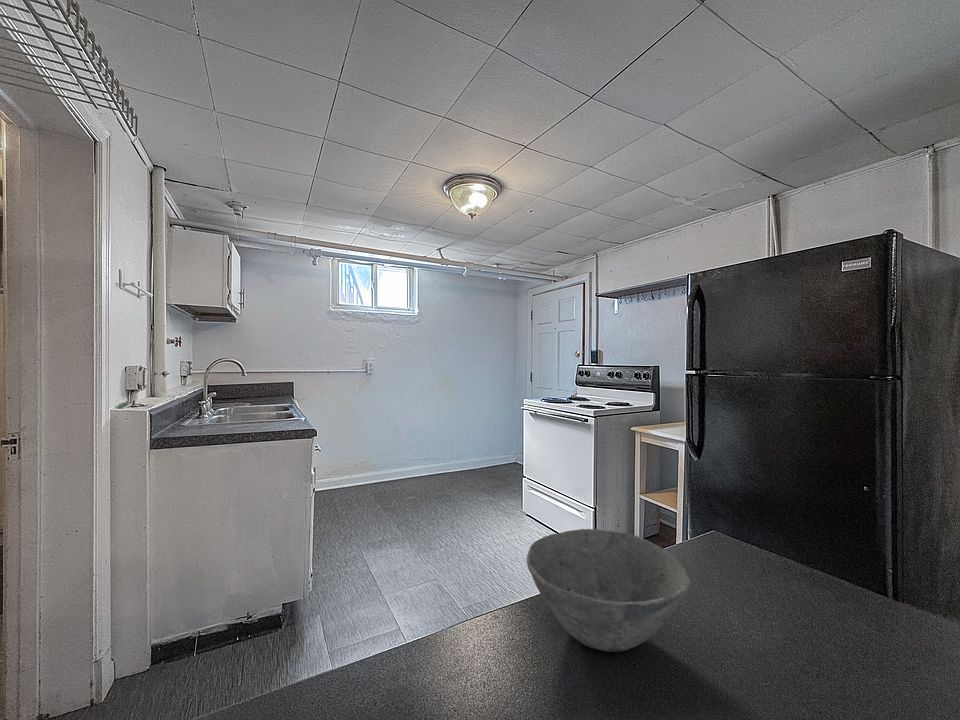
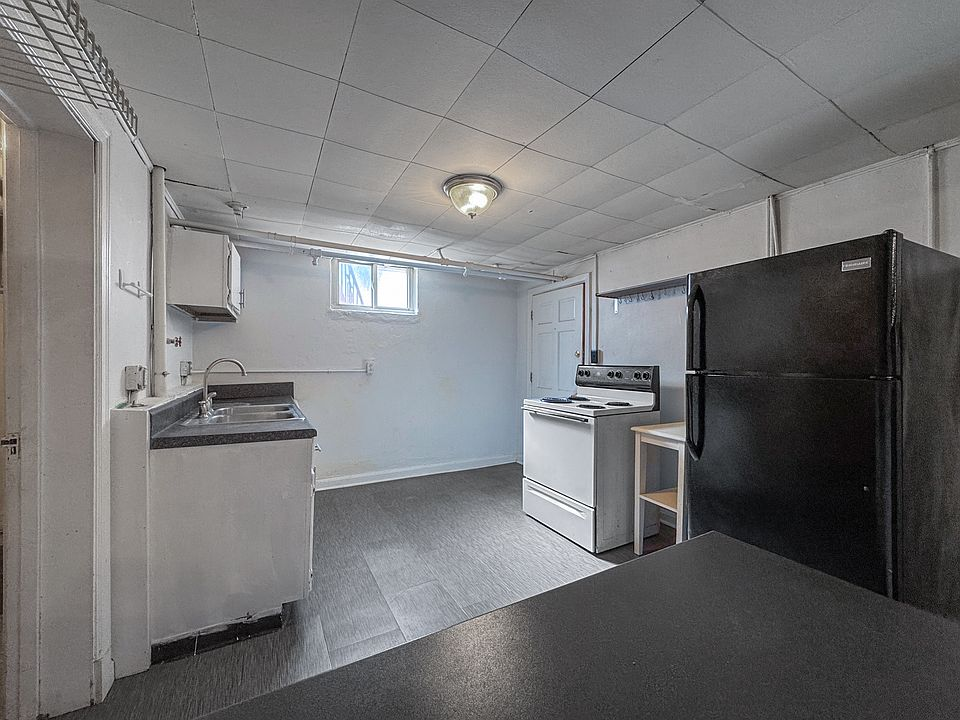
- bowl [526,528,691,653]
